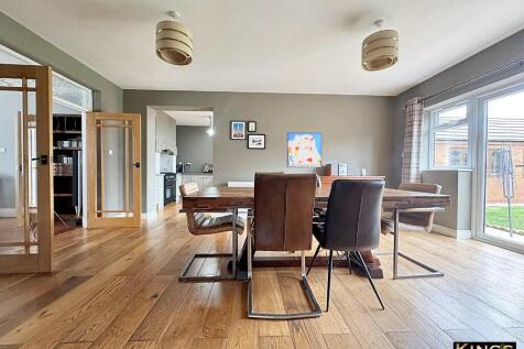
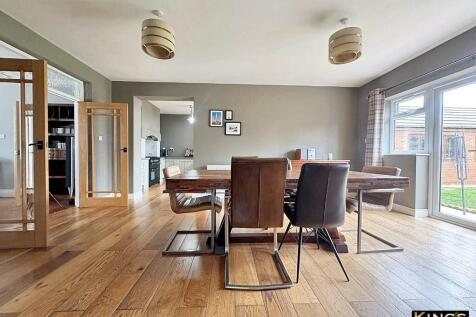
- wall art [286,131,323,168]
